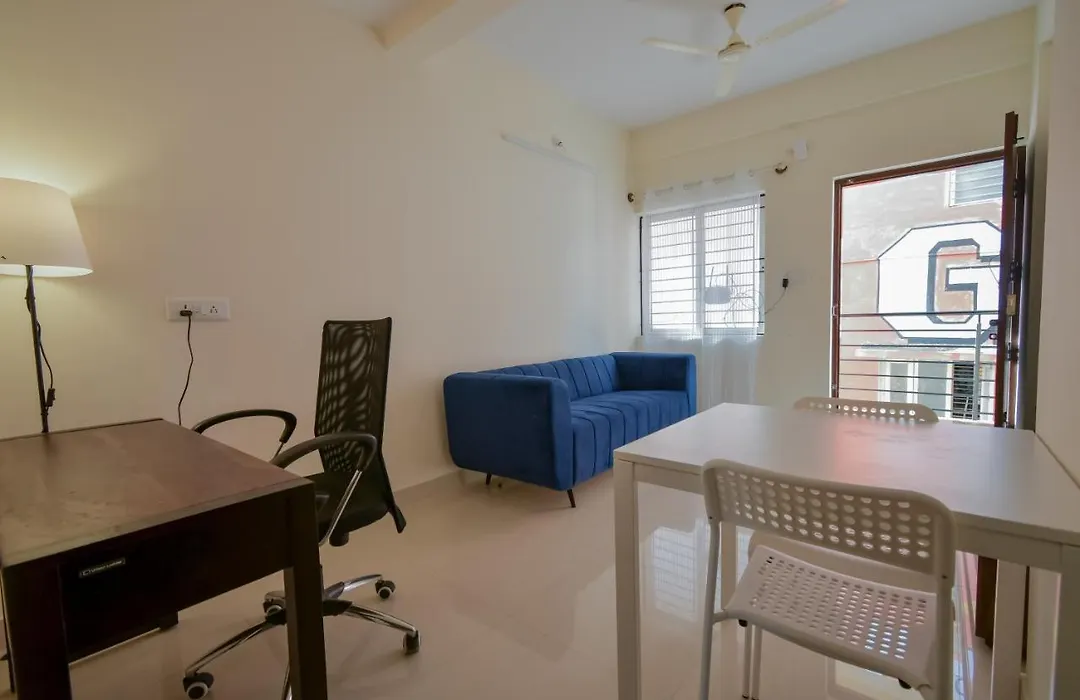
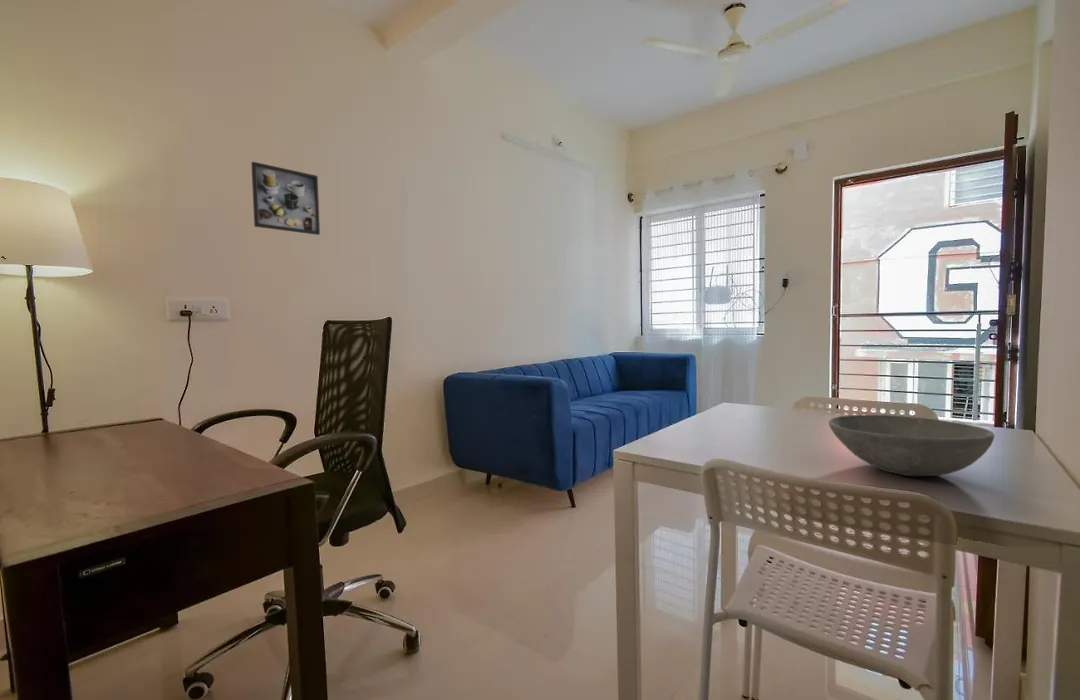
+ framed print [250,161,321,236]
+ bowl [828,414,995,477]
